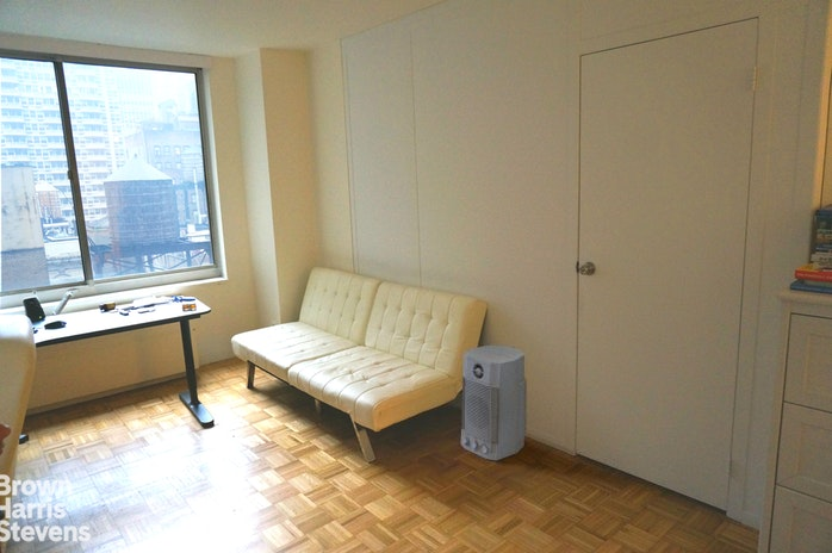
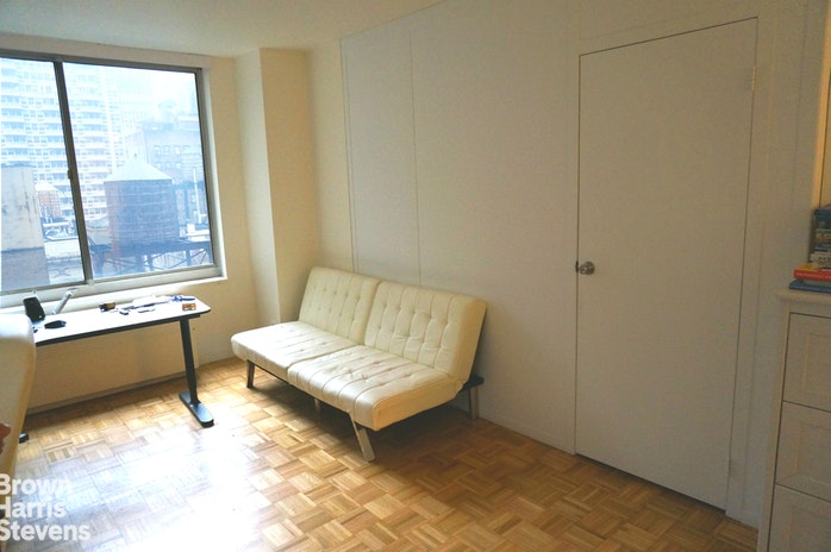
- air purifier [460,344,528,461]
